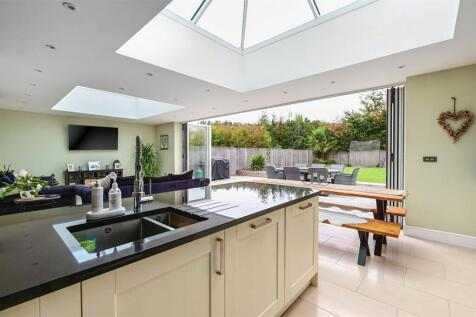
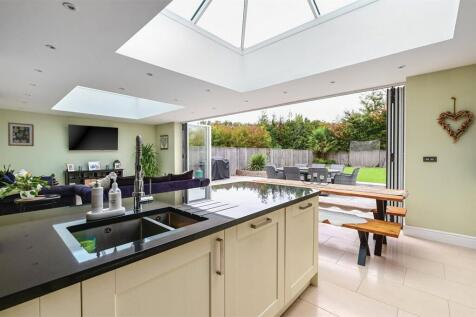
+ wall art [7,121,35,147]
